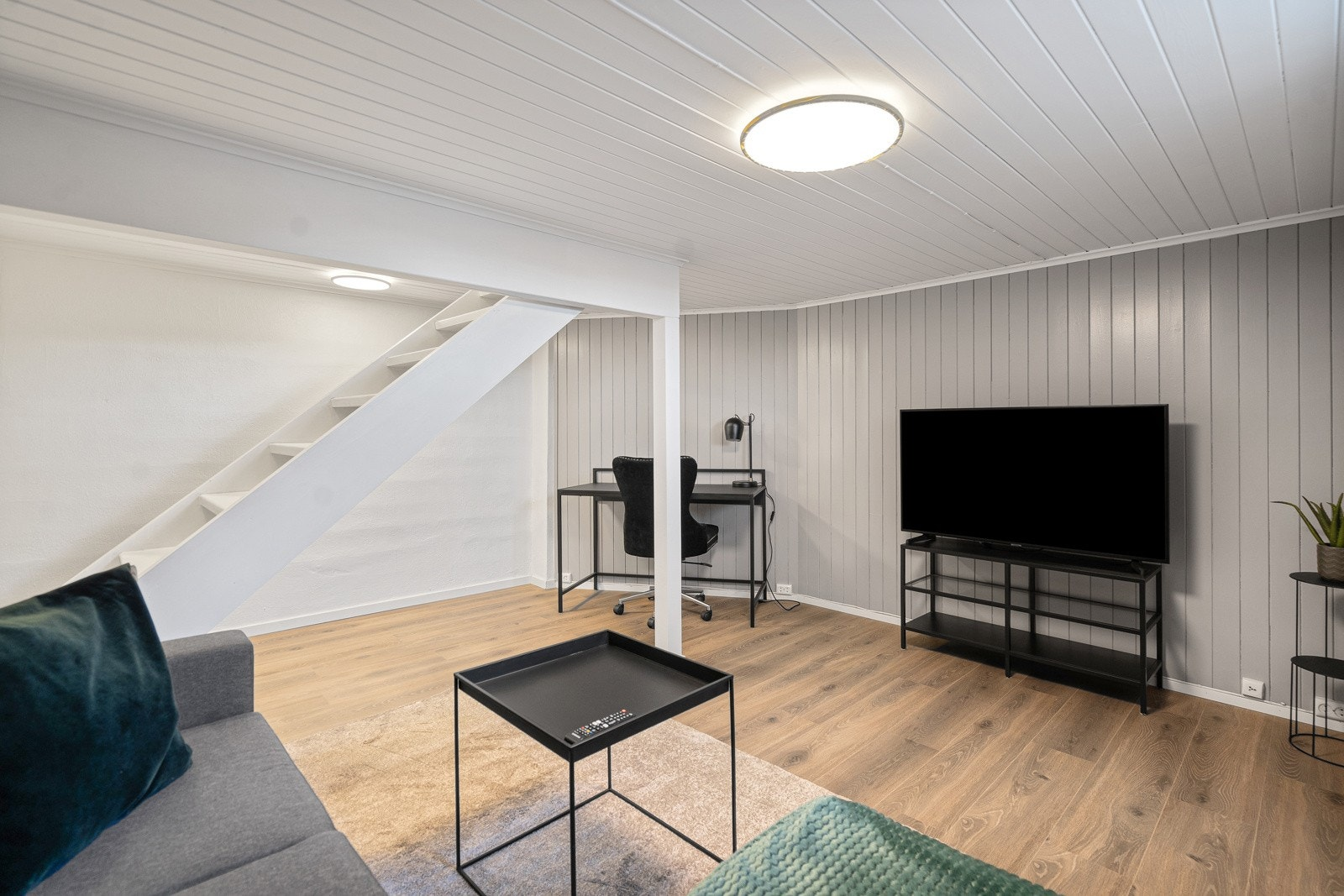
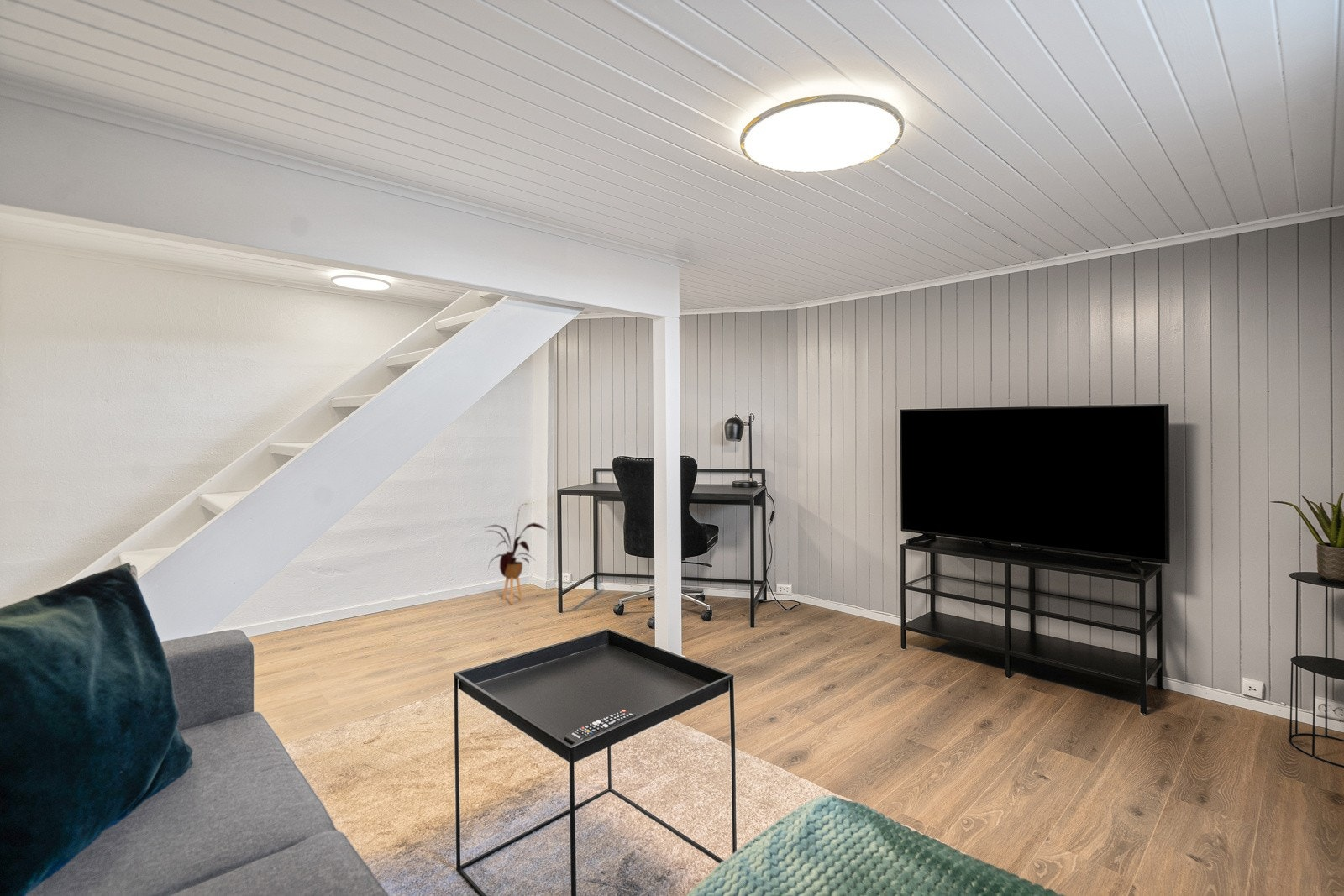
+ house plant [482,503,548,605]
